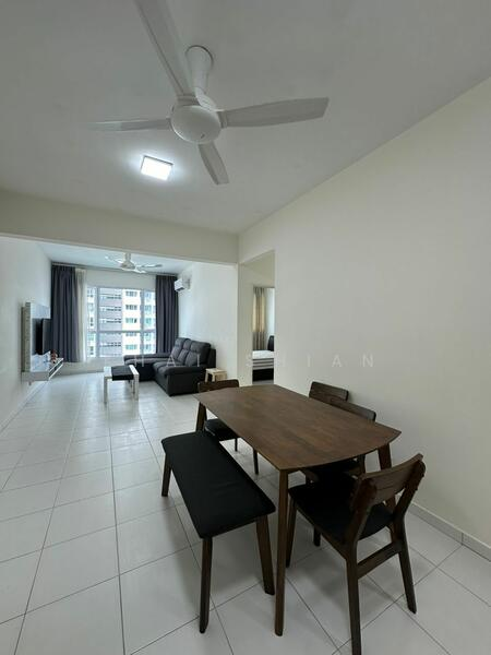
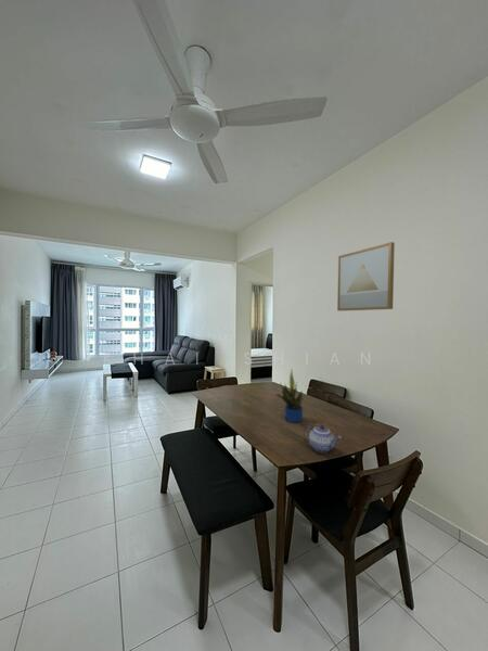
+ wall art [336,241,396,311]
+ teapot [303,424,343,455]
+ potted plant [275,370,308,423]
